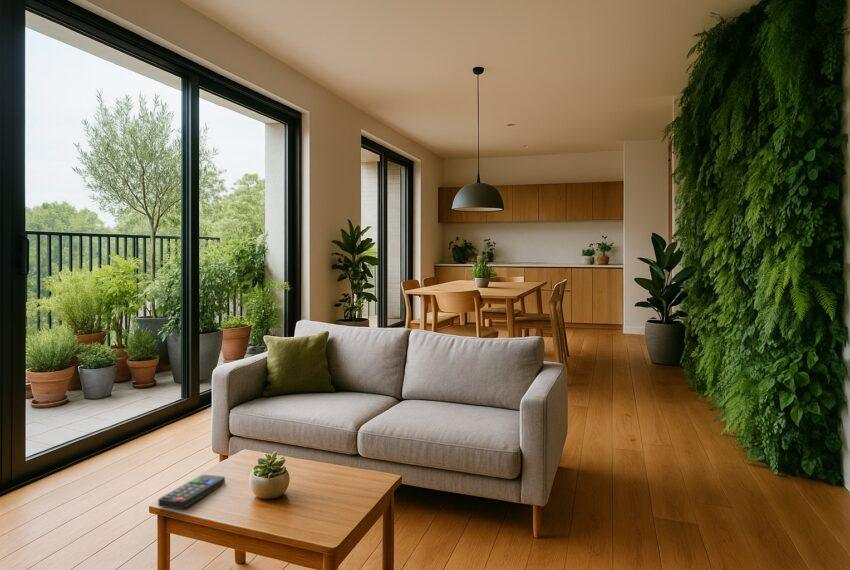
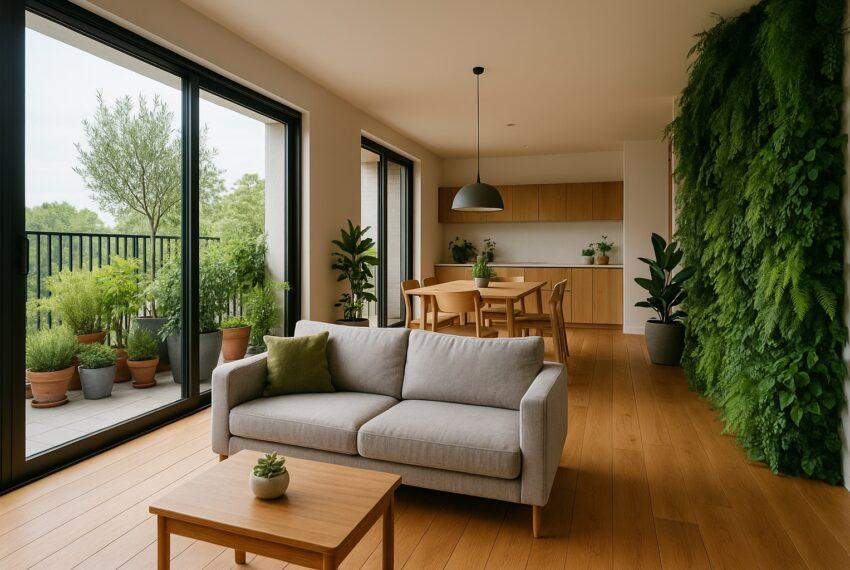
- remote control [157,474,226,510]
